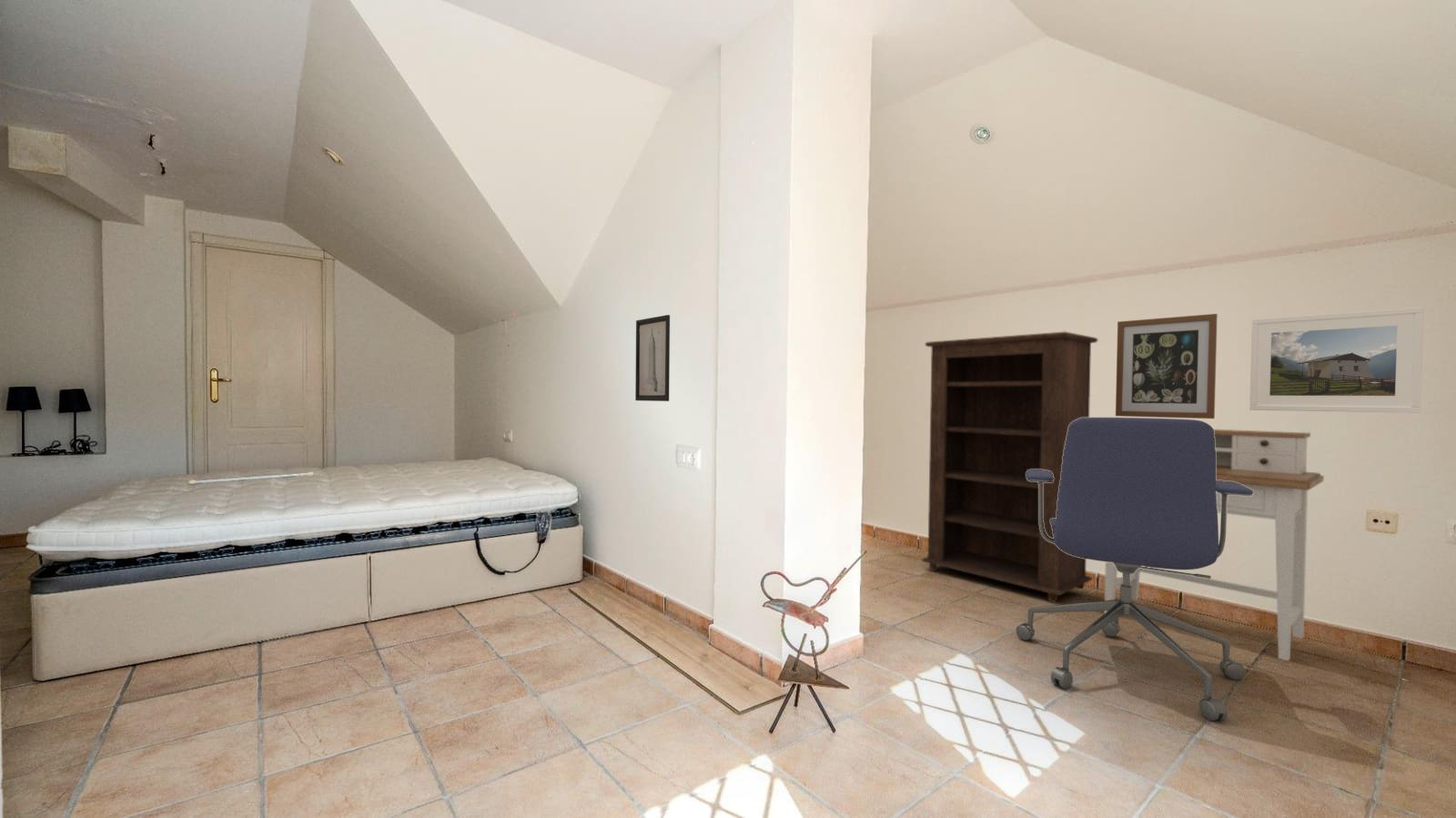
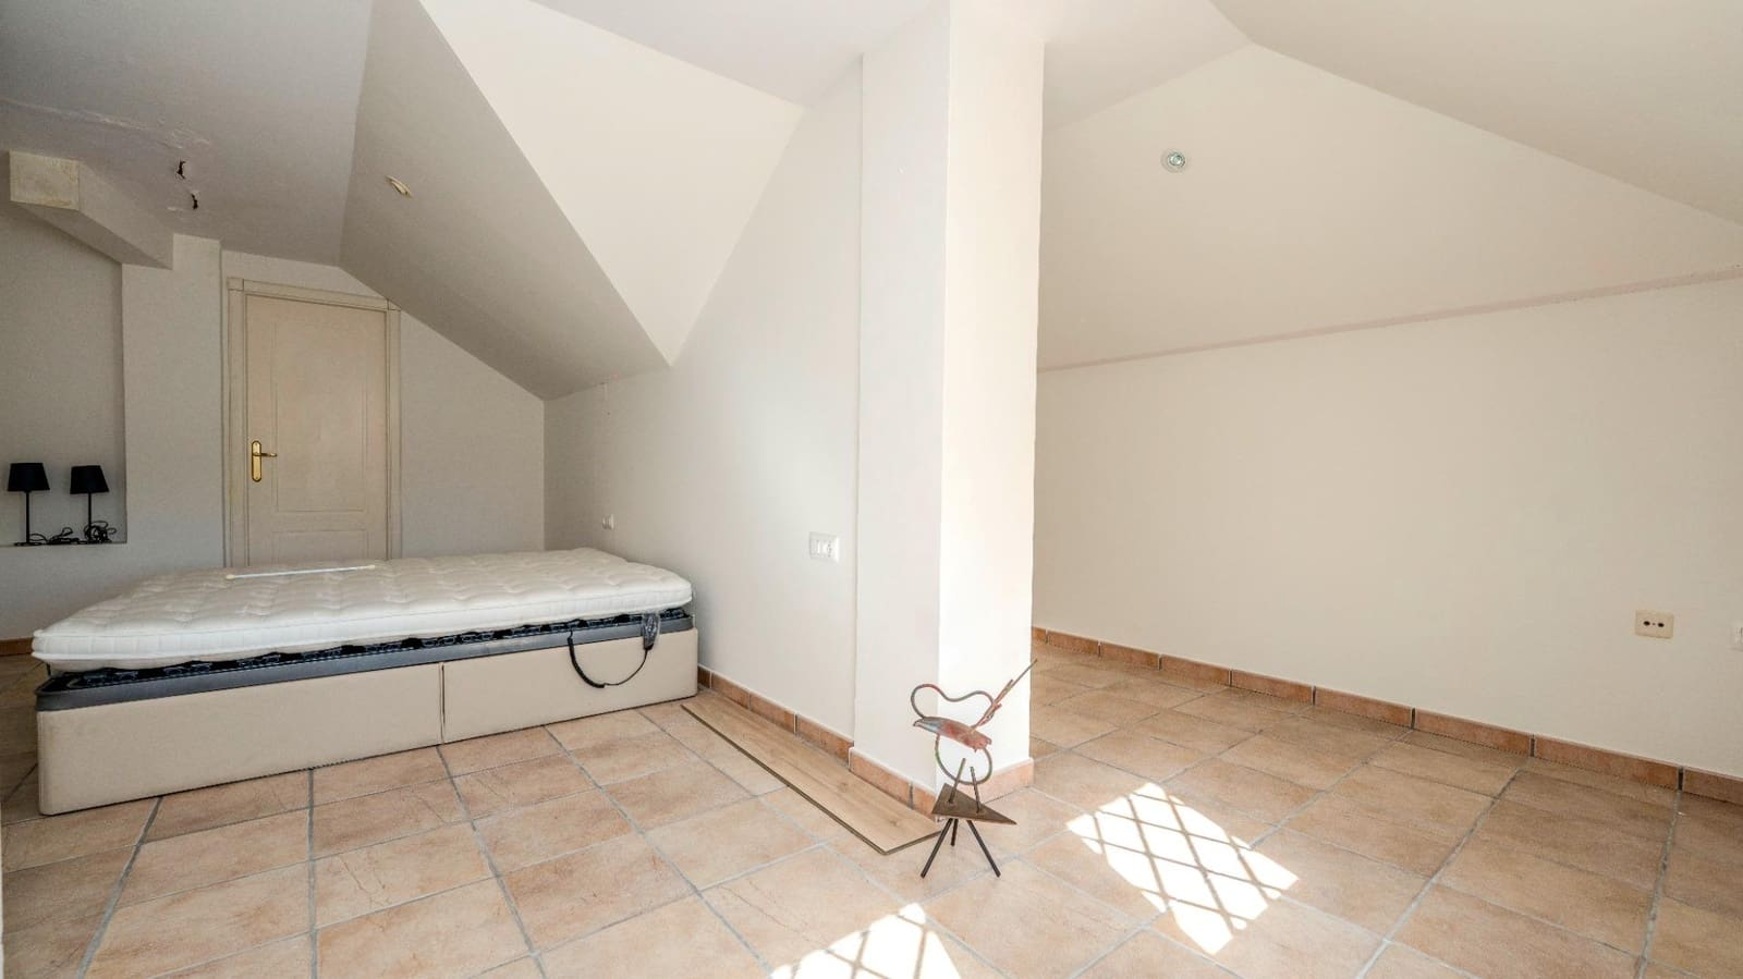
- office chair [1016,417,1253,722]
- wall art [1115,313,1218,419]
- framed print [1249,307,1425,414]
- desk [1103,429,1325,661]
- bookshelf [920,331,1099,603]
- wall art [634,314,671,402]
